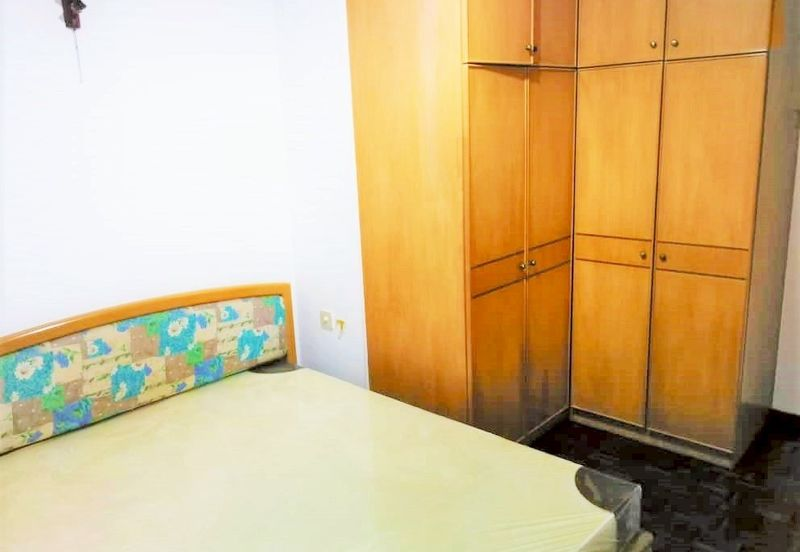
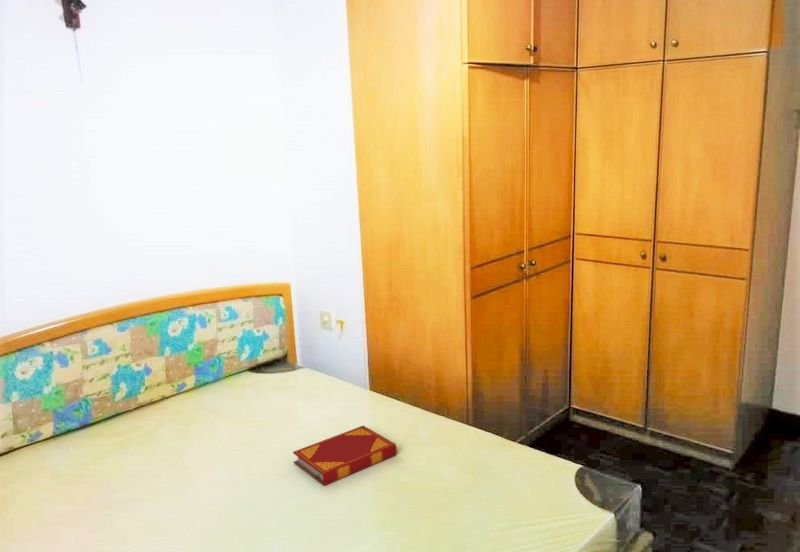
+ hardback book [292,425,398,487]
